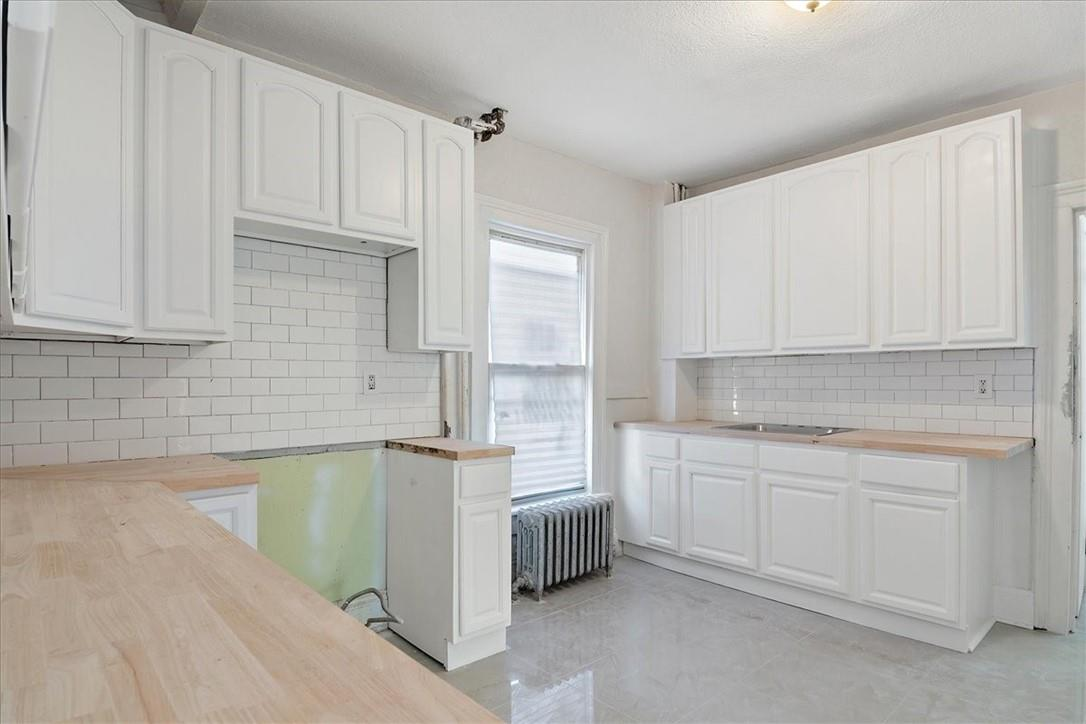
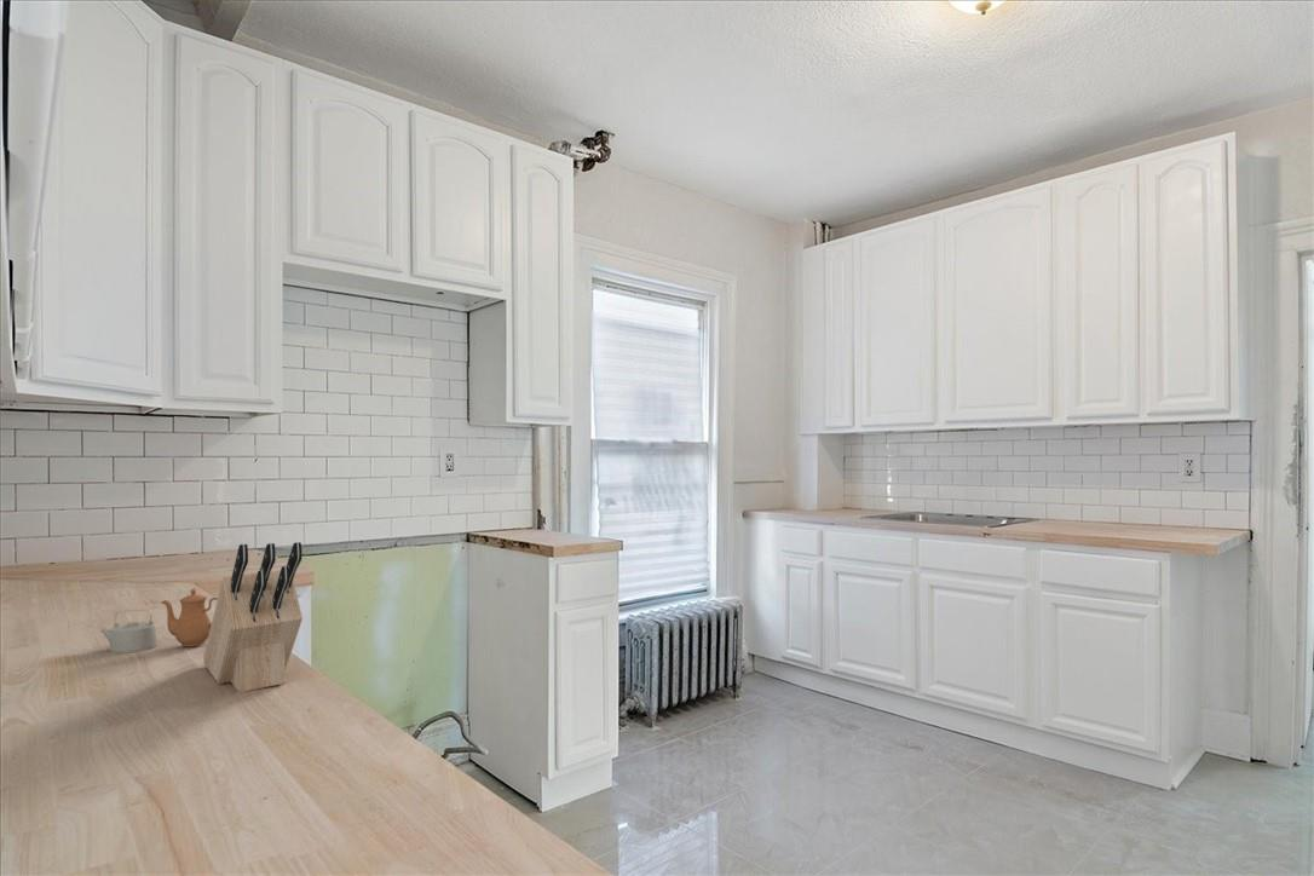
+ teapot [99,588,218,653]
+ knife block [202,541,304,693]
